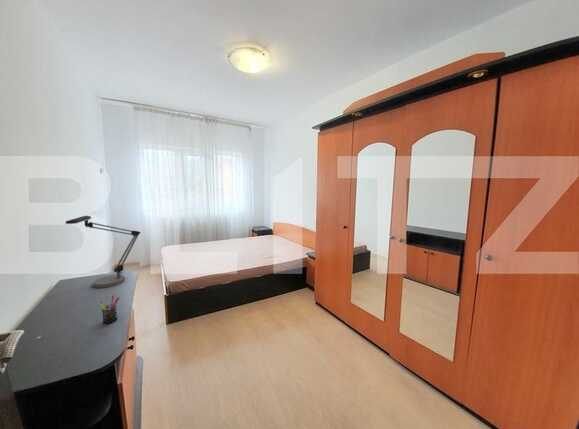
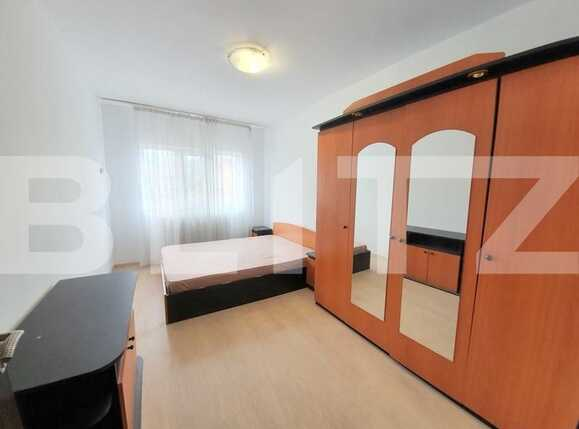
- pen holder [99,294,121,325]
- desk lamp [65,215,141,289]
